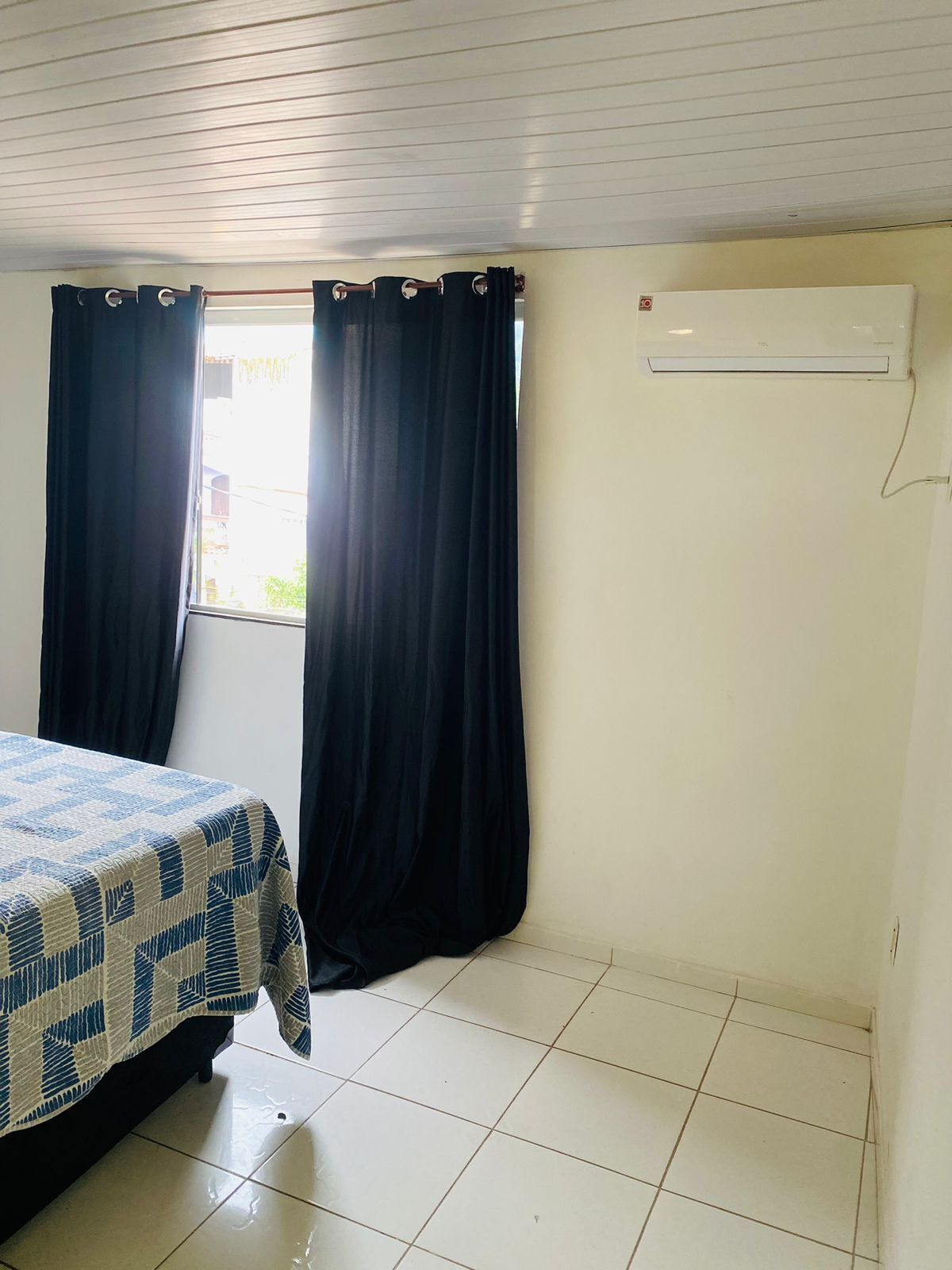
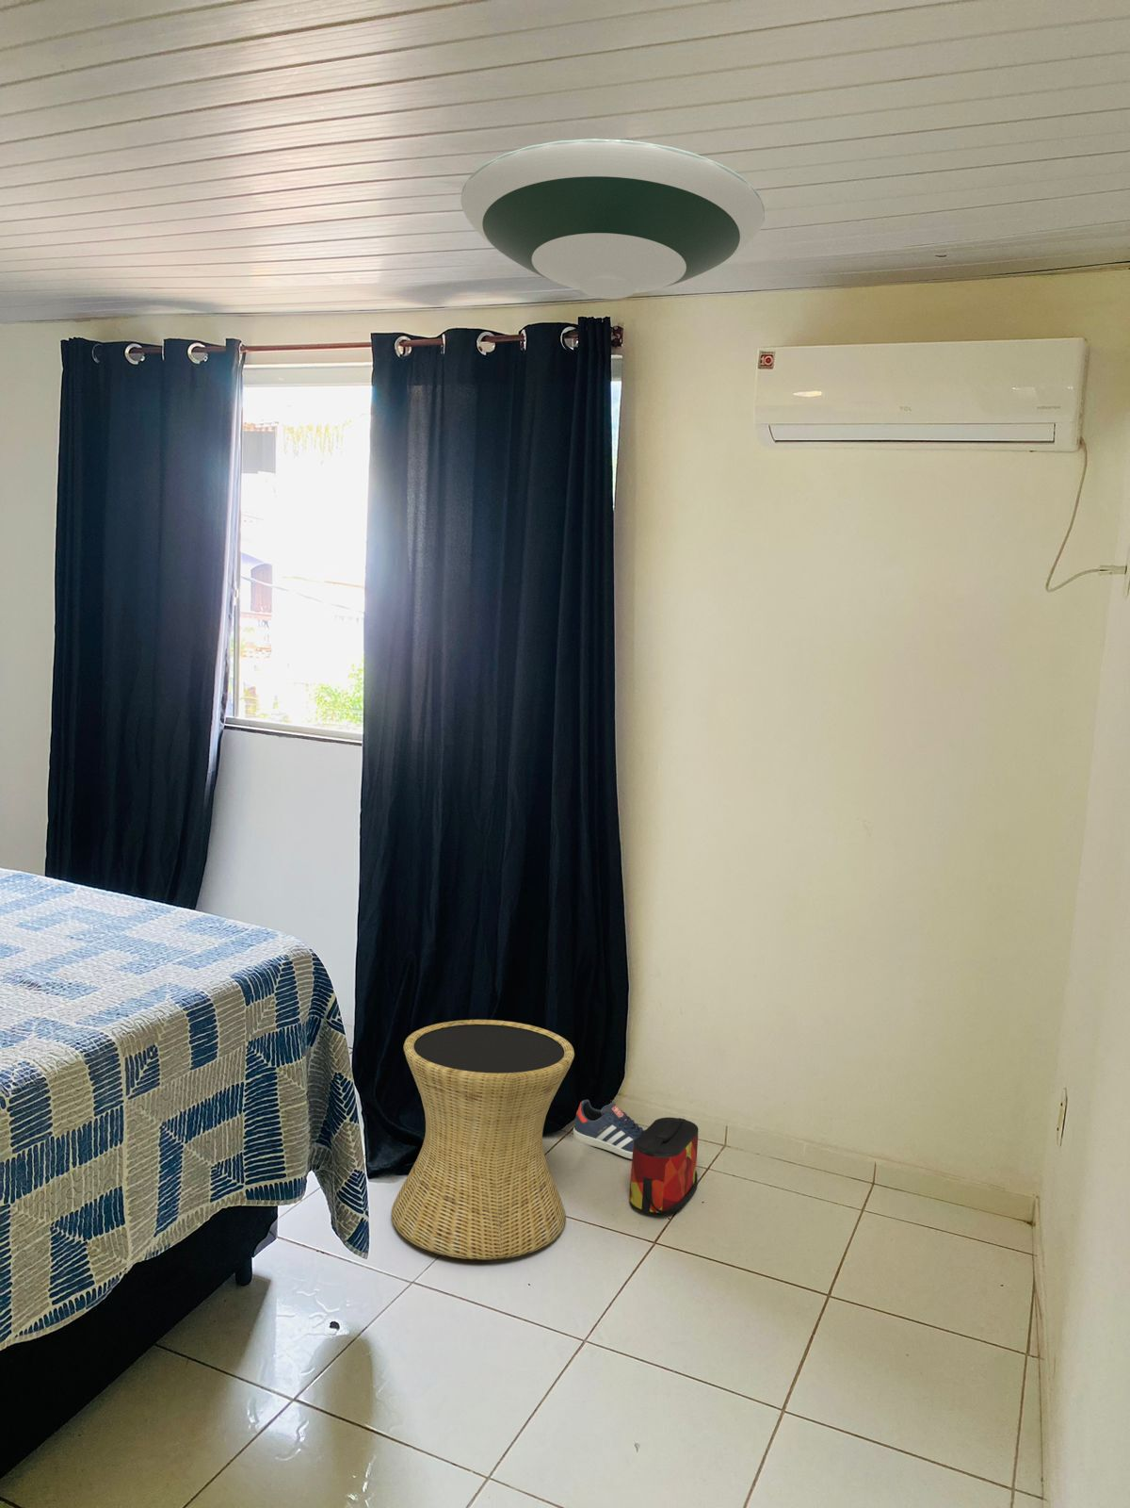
+ bag [629,1117,699,1216]
+ sneaker [572,1100,646,1160]
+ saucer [461,138,766,299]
+ side table [391,1019,576,1260]
